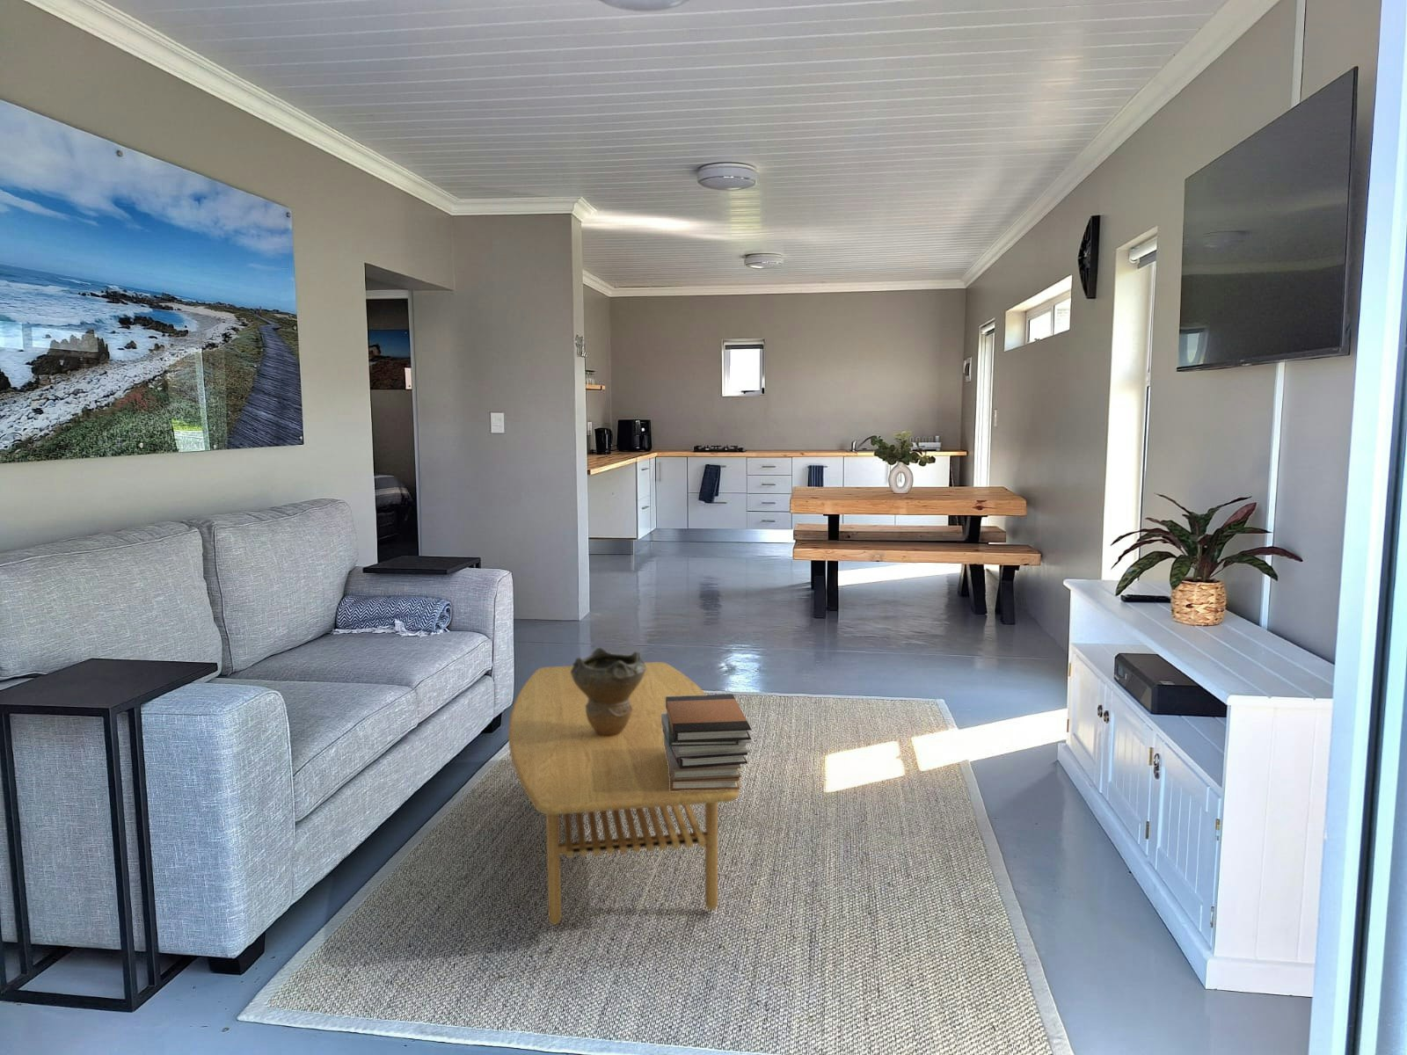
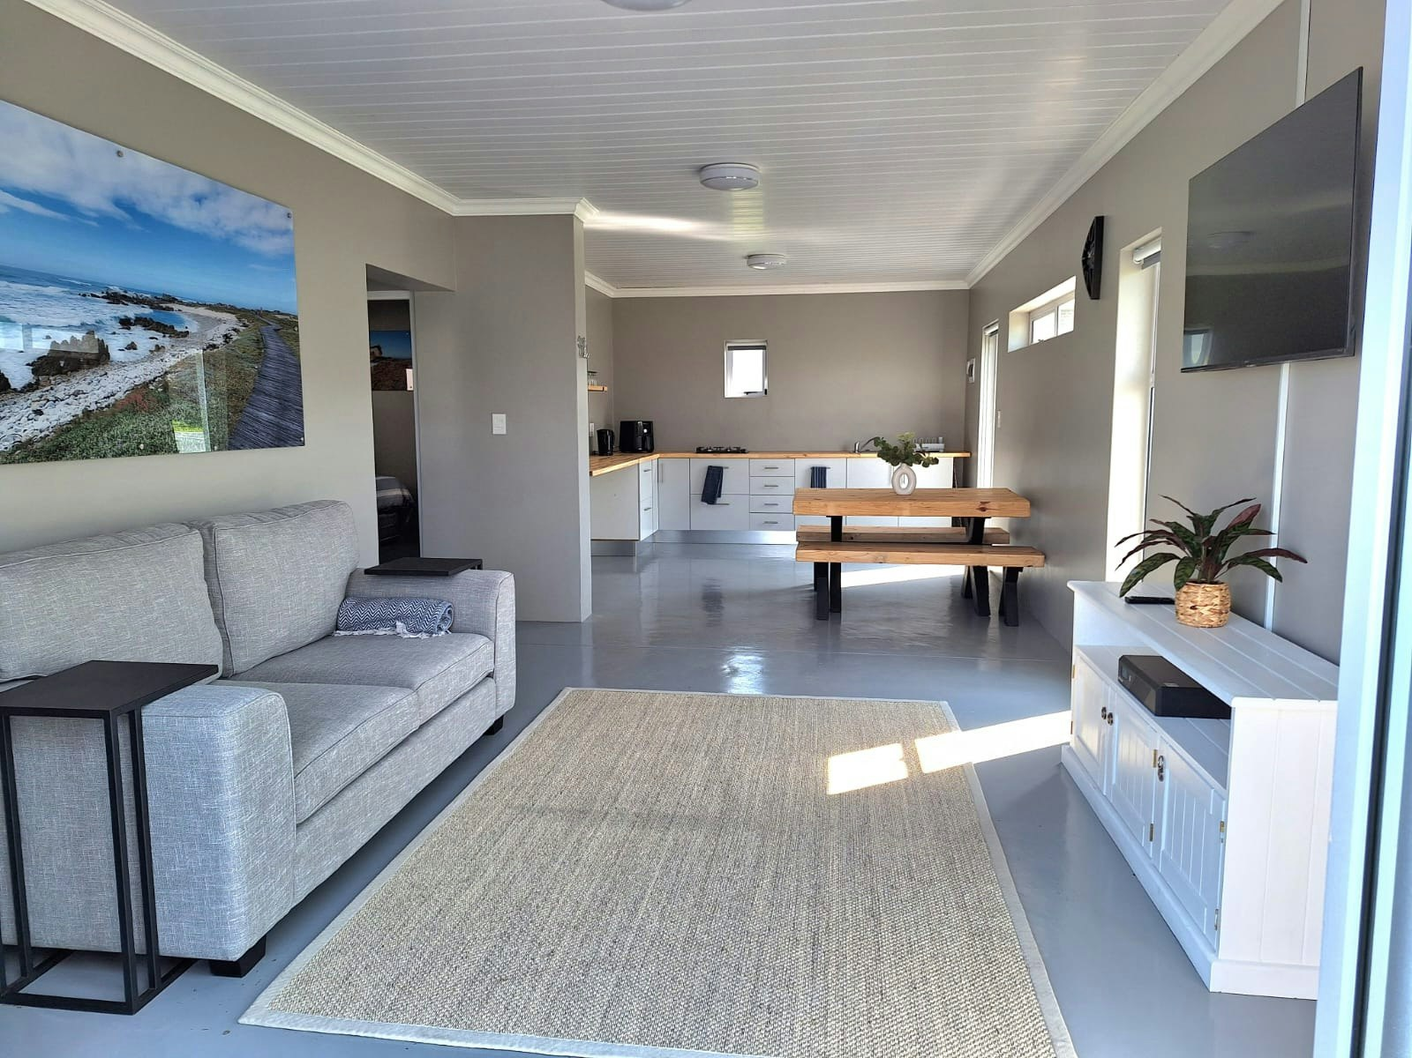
- decorative bowl [571,647,646,736]
- book stack [661,694,752,791]
- coffee table [507,662,741,925]
